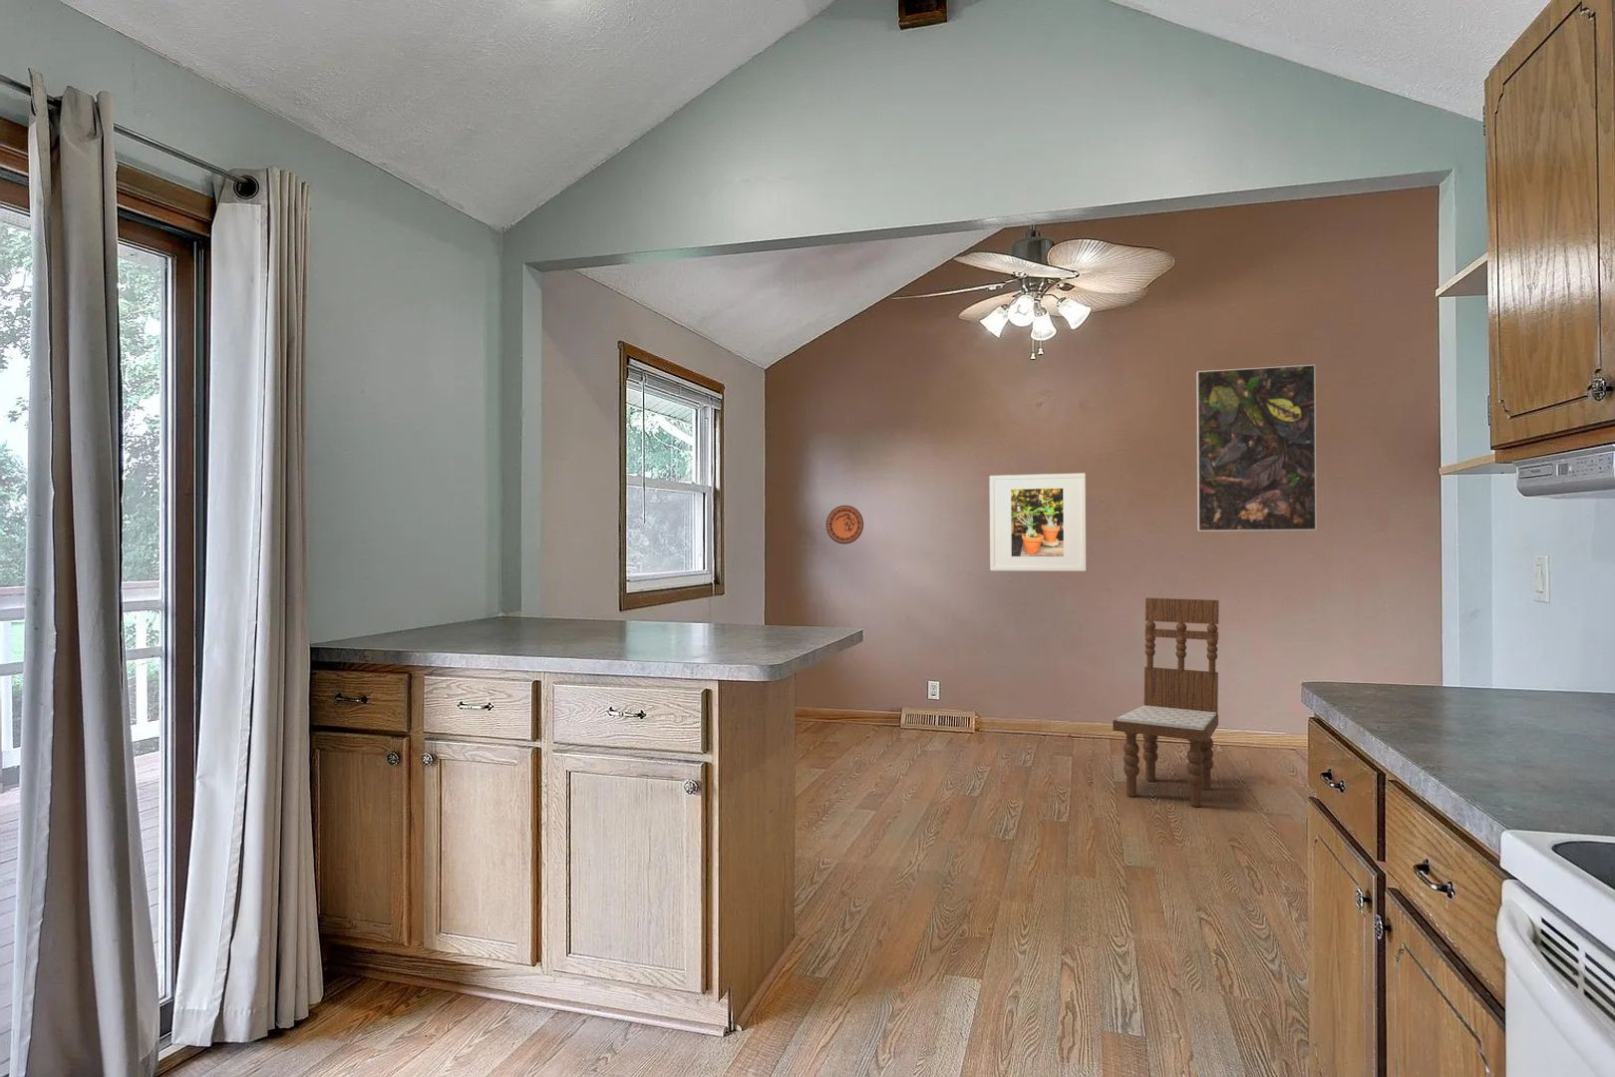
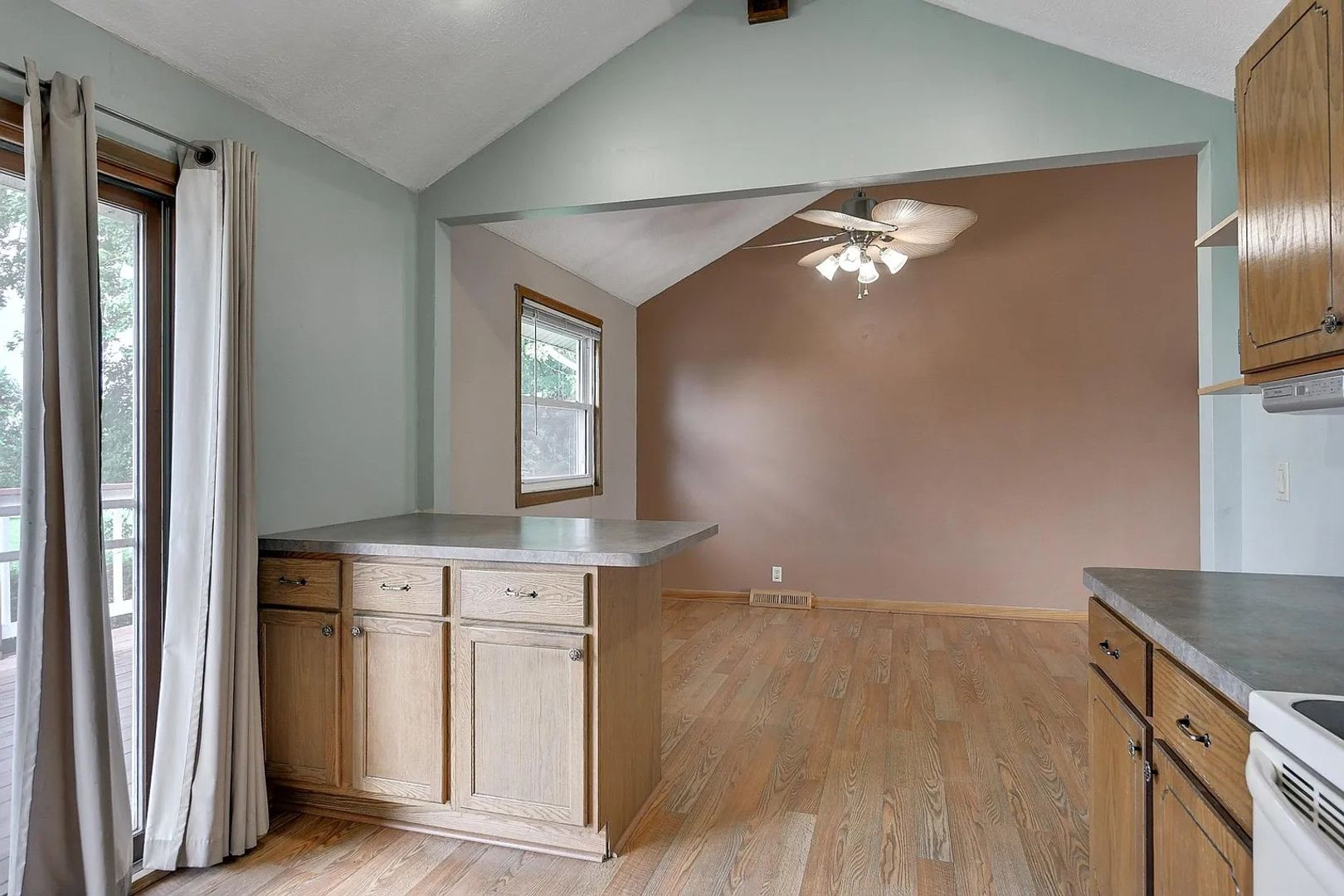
- decorative plate [826,505,864,546]
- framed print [1196,364,1317,532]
- dining chair [1112,597,1220,808]
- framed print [989,472,1086,572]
